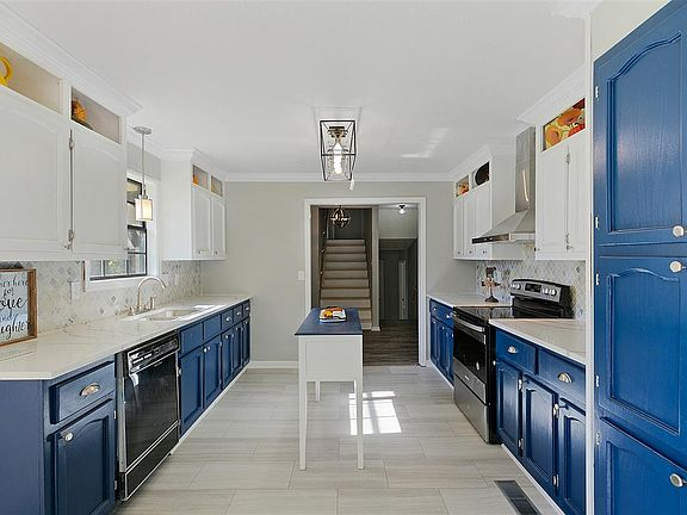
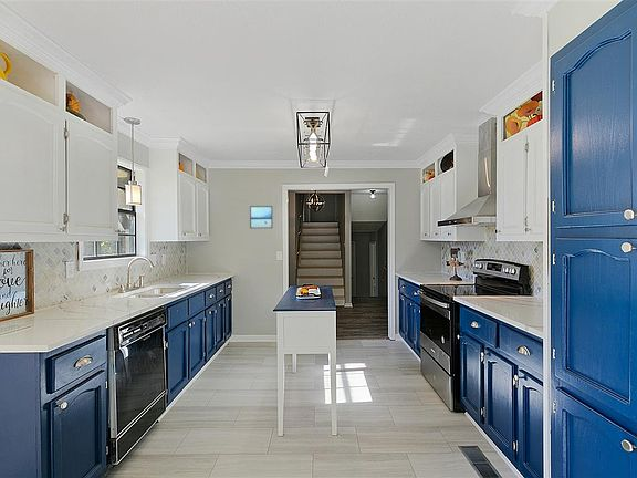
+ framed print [249,205,273,229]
